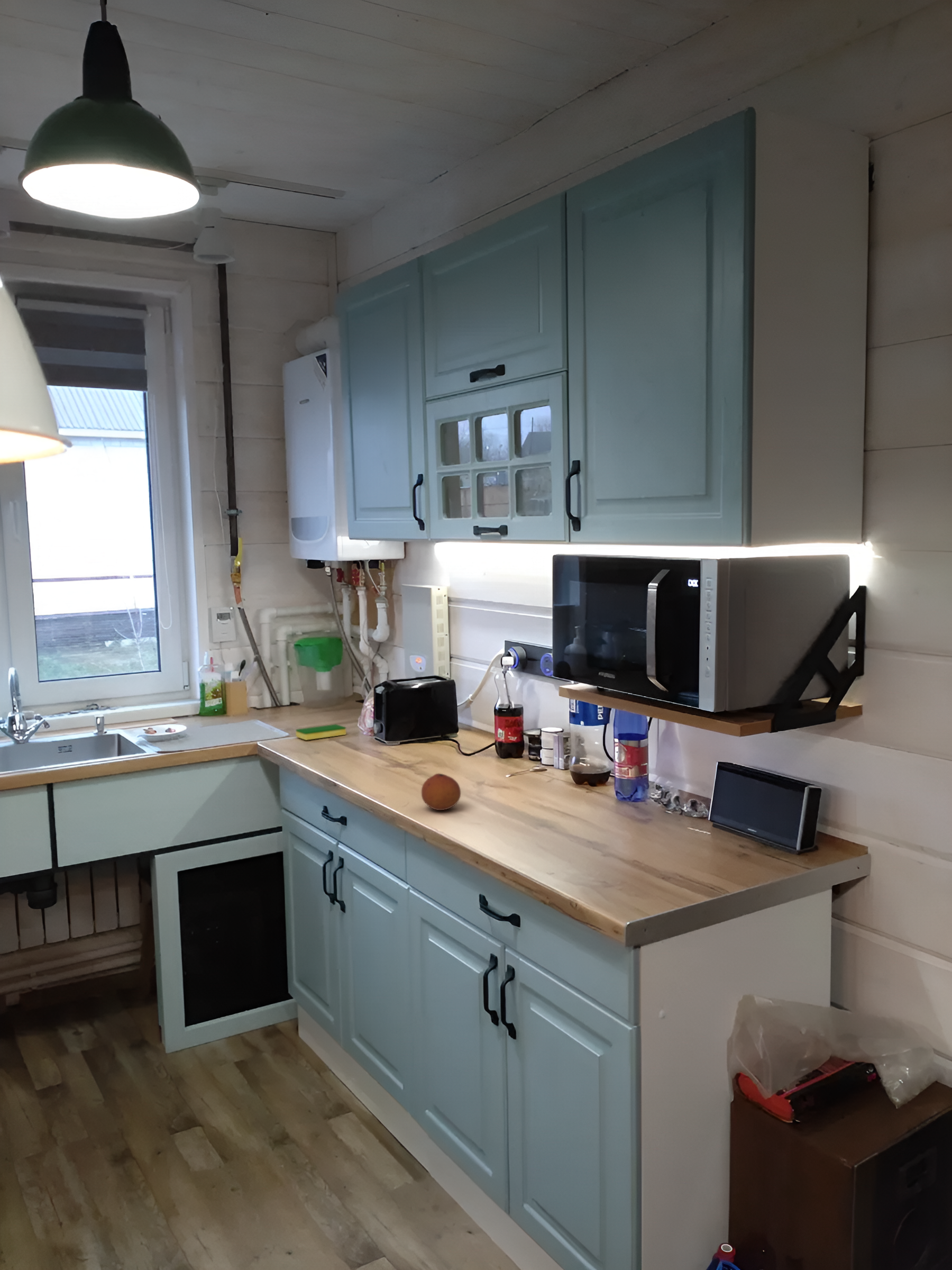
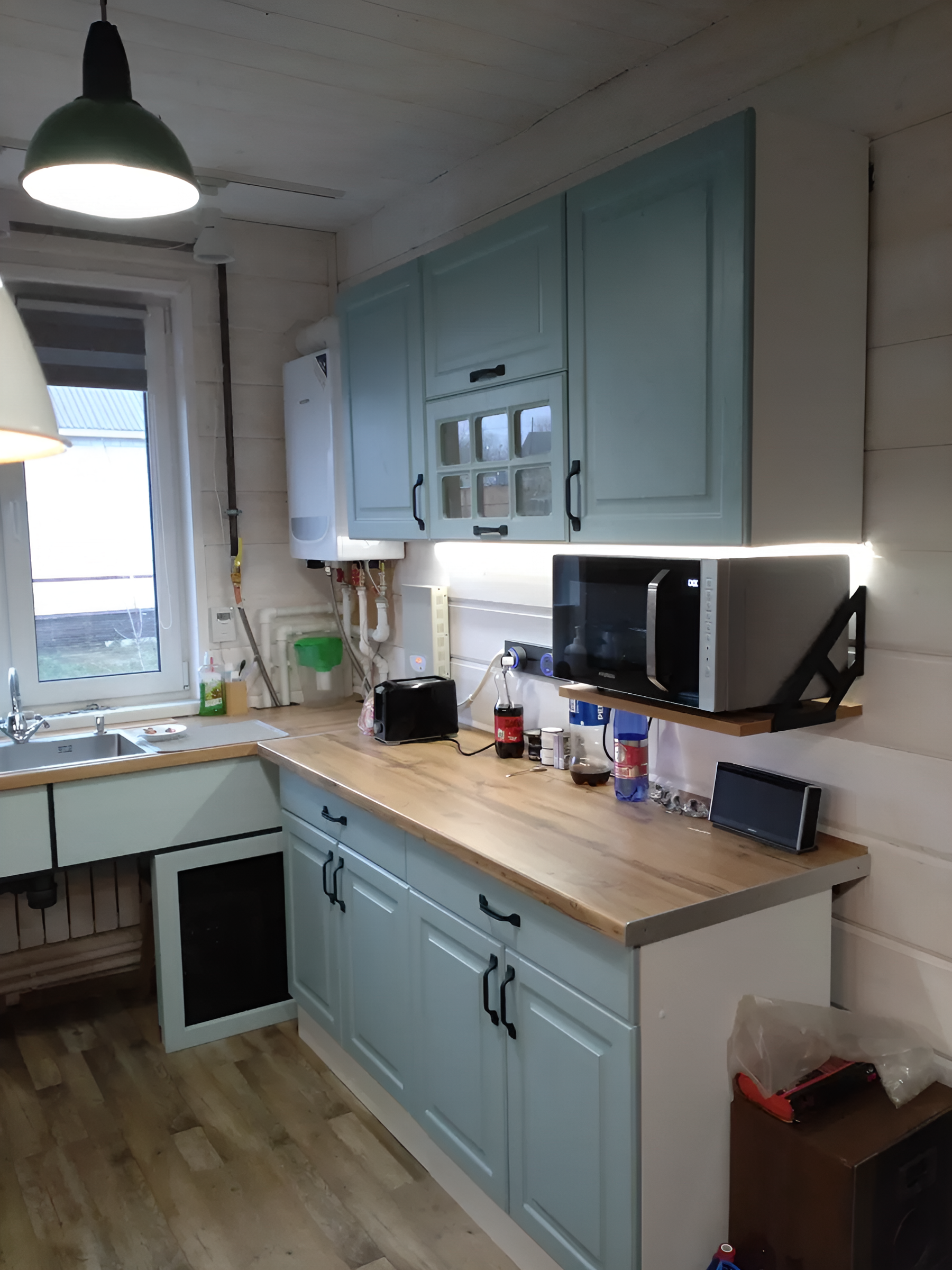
- fruit [421,773,461,811]
- dish sponge [295,724,347,741]
